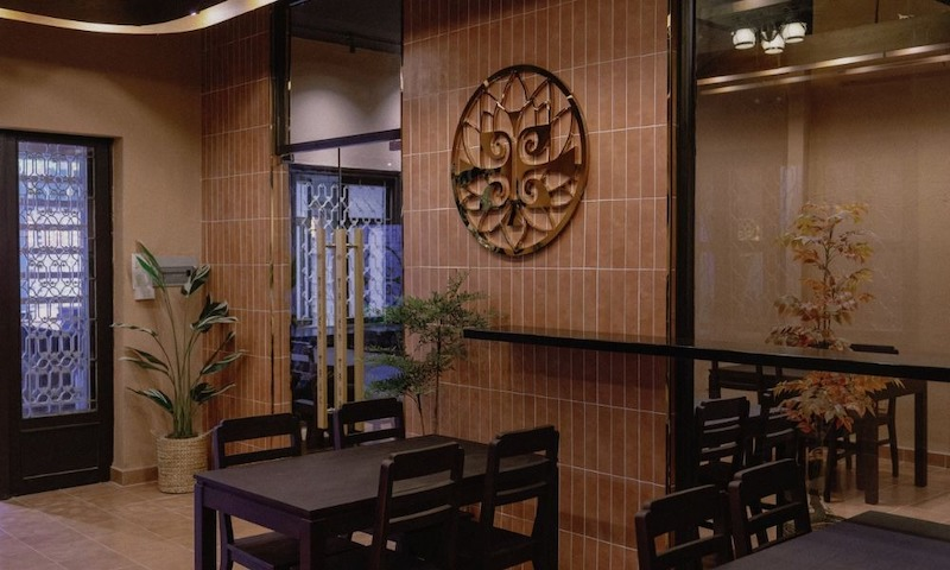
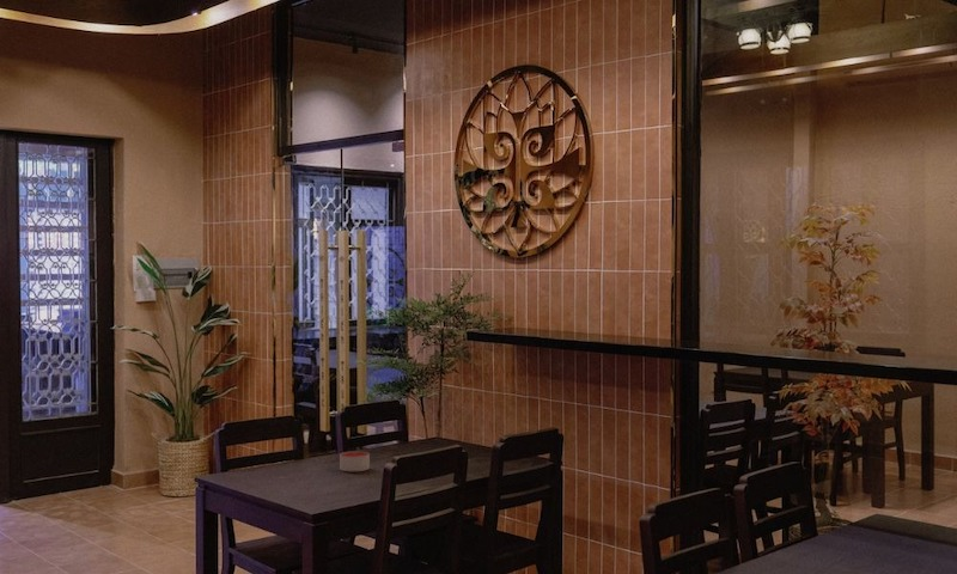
+ candle [339,450,371,472]
